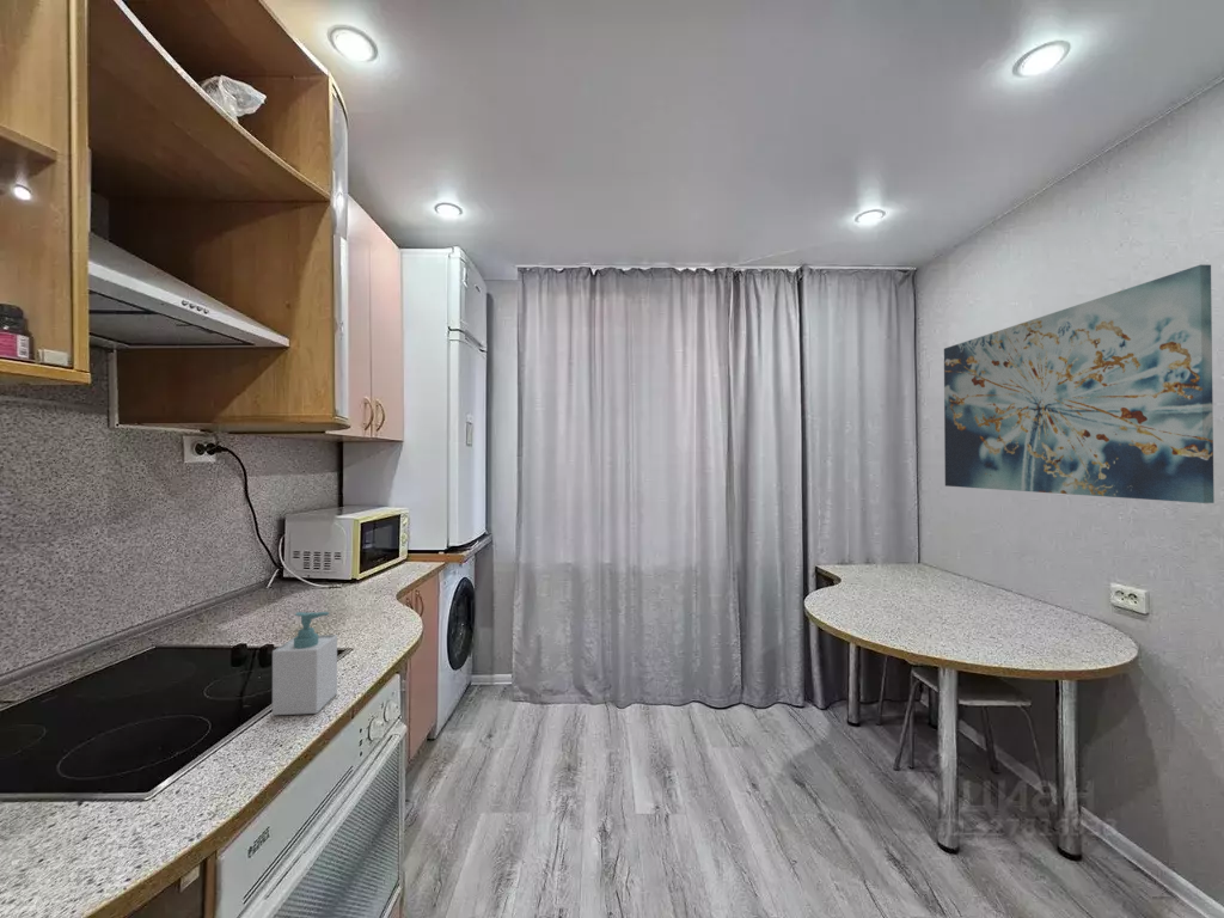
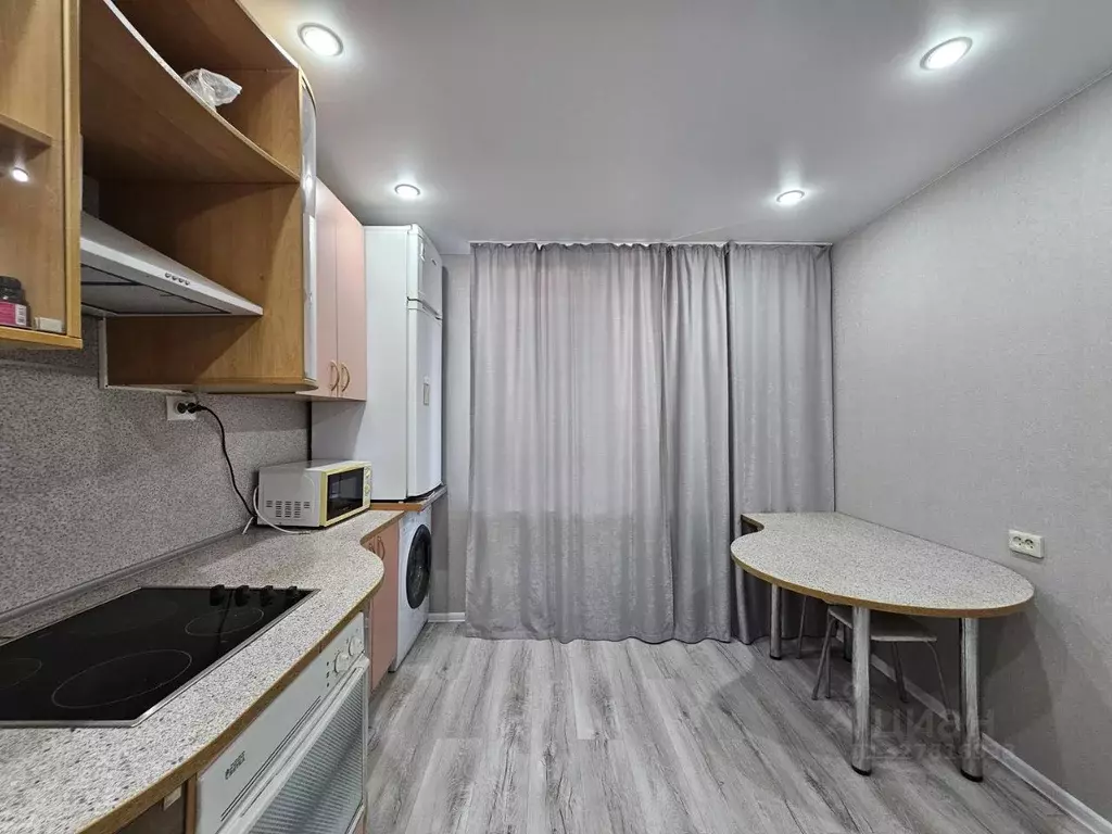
- wall art [943,263,1216,504]
- soap bottle [271,611,338,716]
